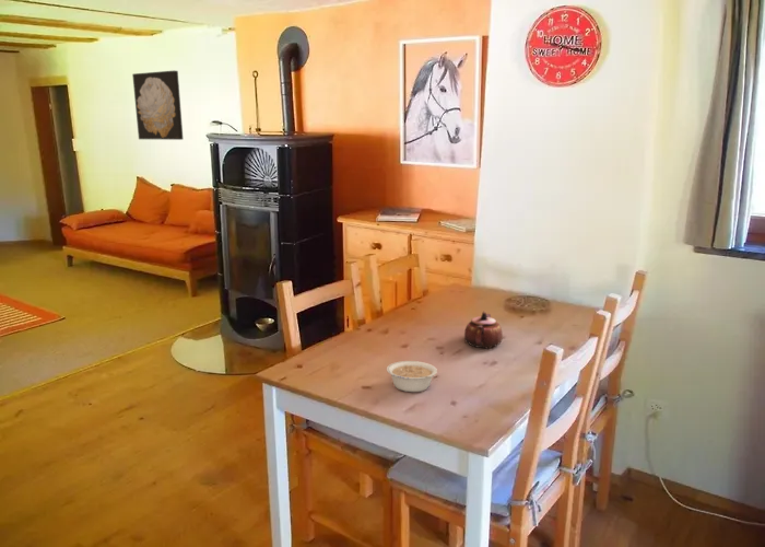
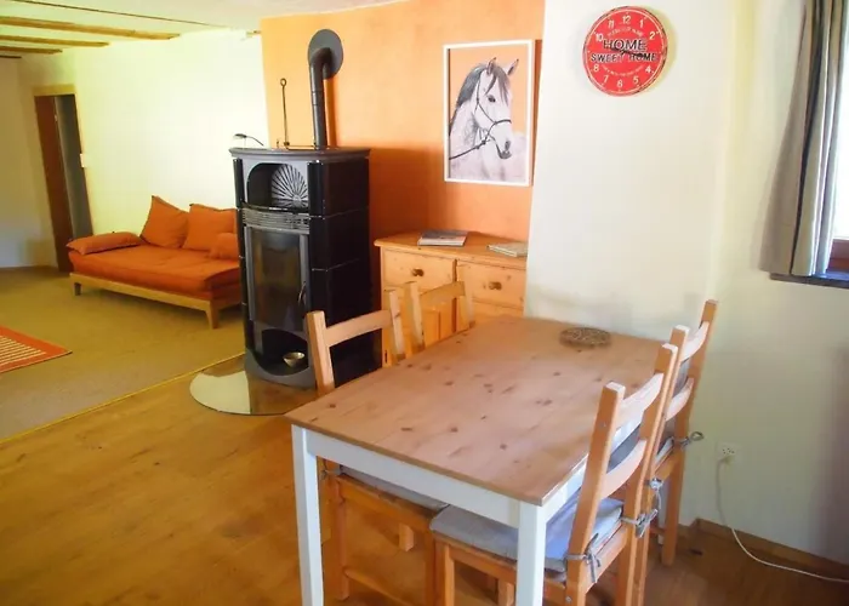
- wall art [131,70,184,141]
- legume [386,360,438,393]
- teapot [463,310,504,349]
